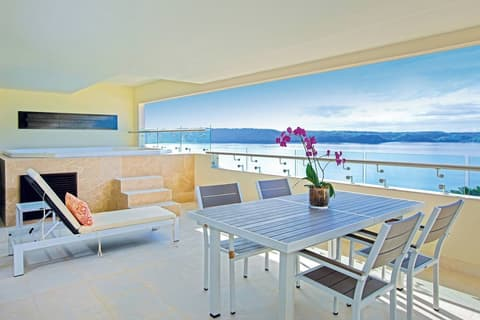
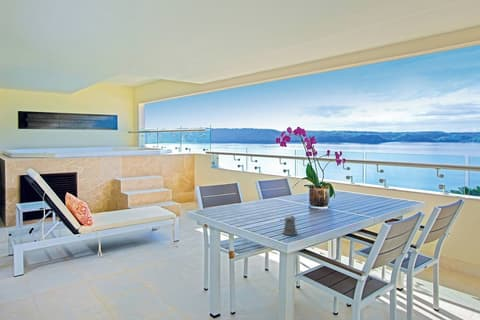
+ pepper shaker [280,215,298,236]
